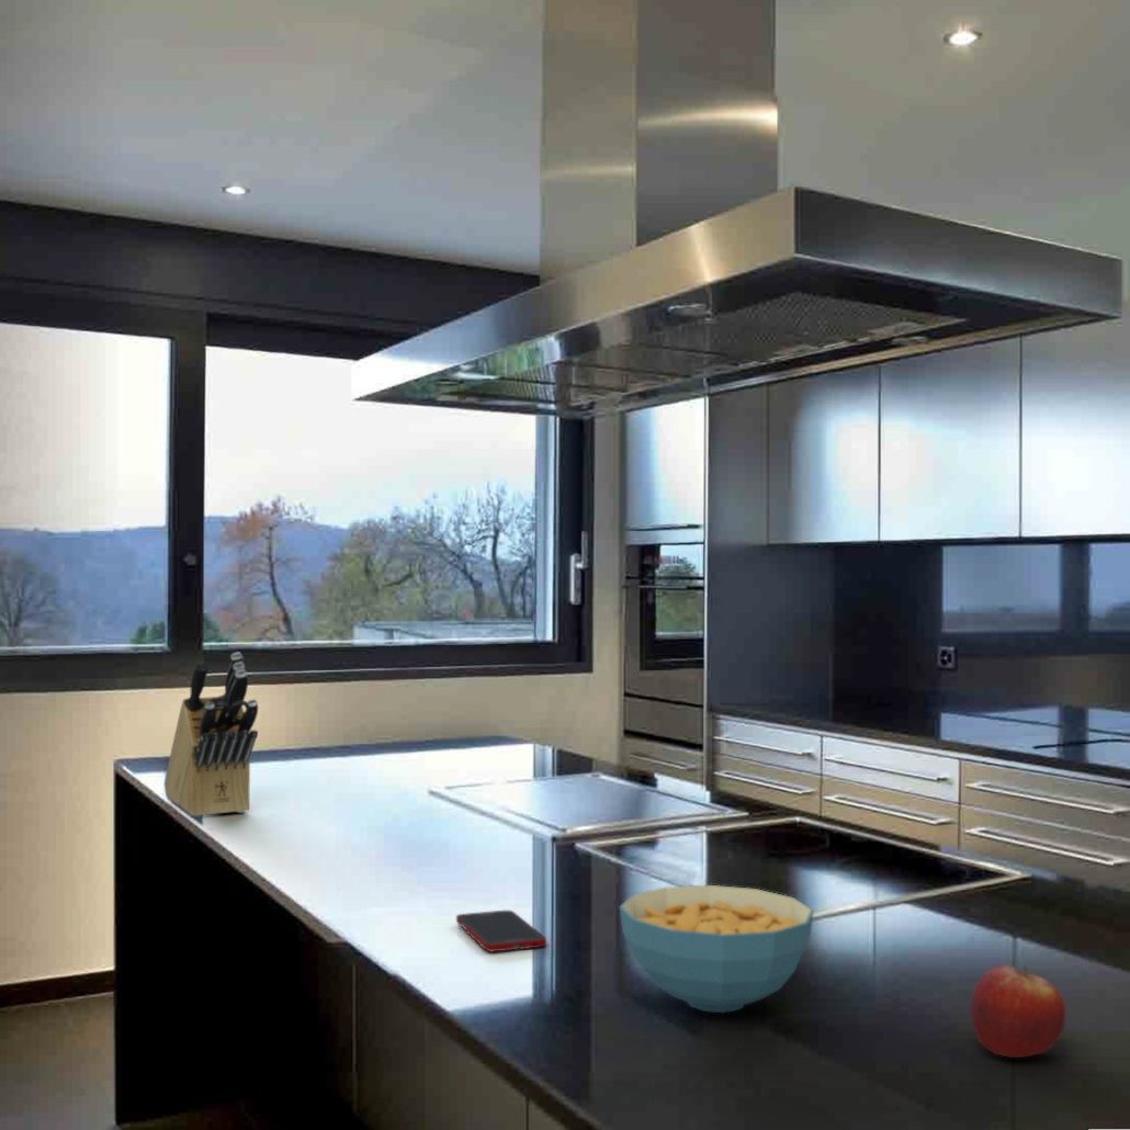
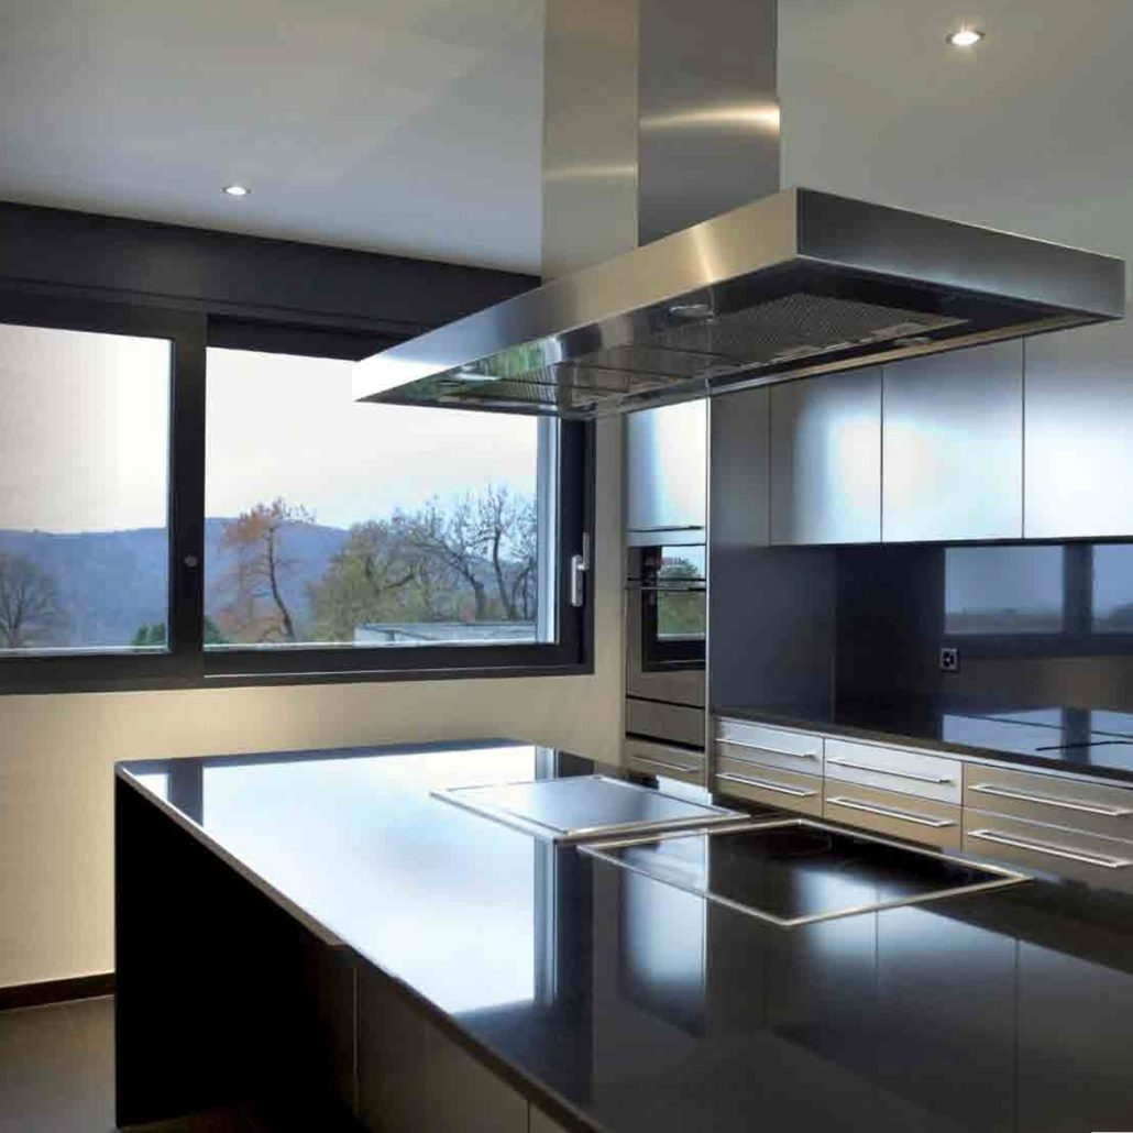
- cereal bowl [619,884,815,1014]
- knife block [163,651,259,818]
- cell phone [455,909,547,953]
- fruit [969,964,1066,1059]
